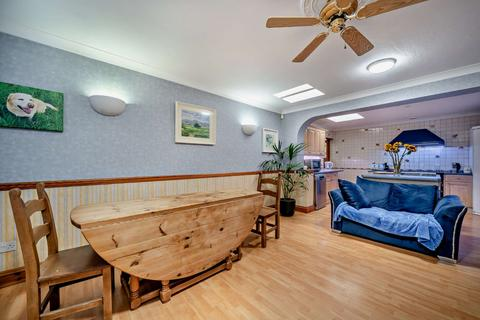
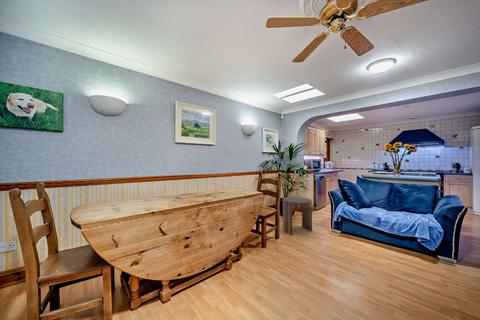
+ side table [282,196,313,236]
